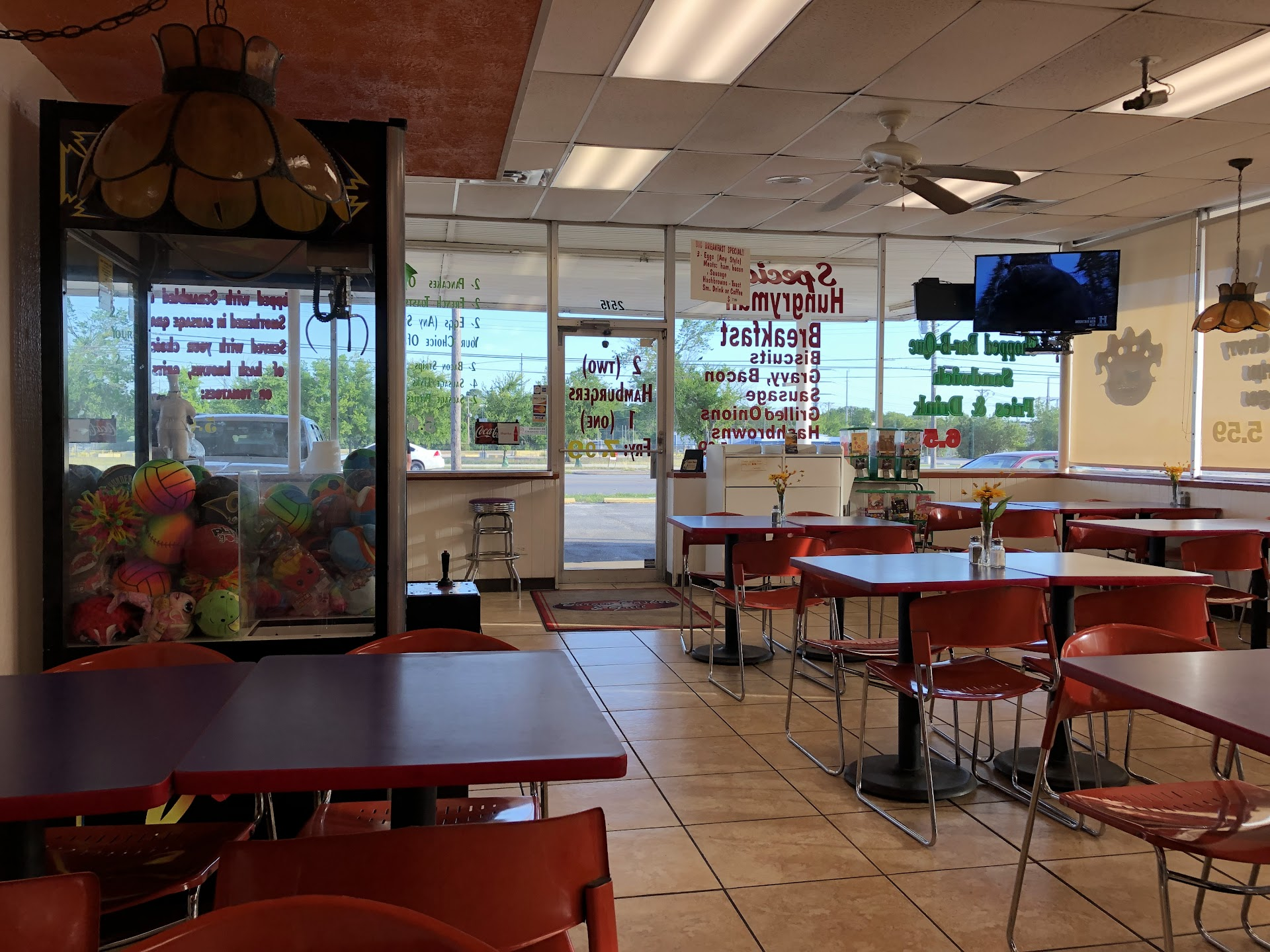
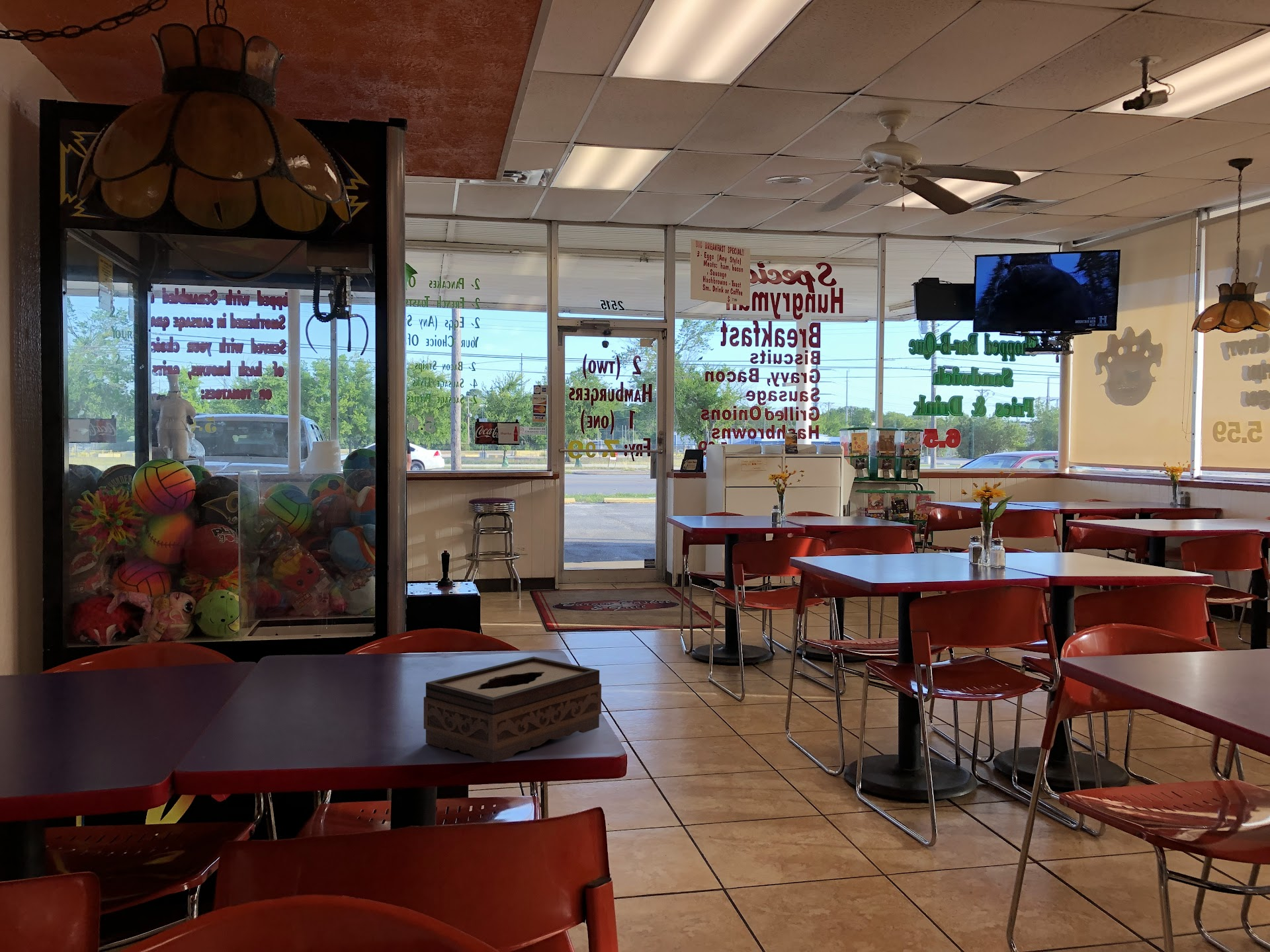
+ tissue box [423,656,602,764]
